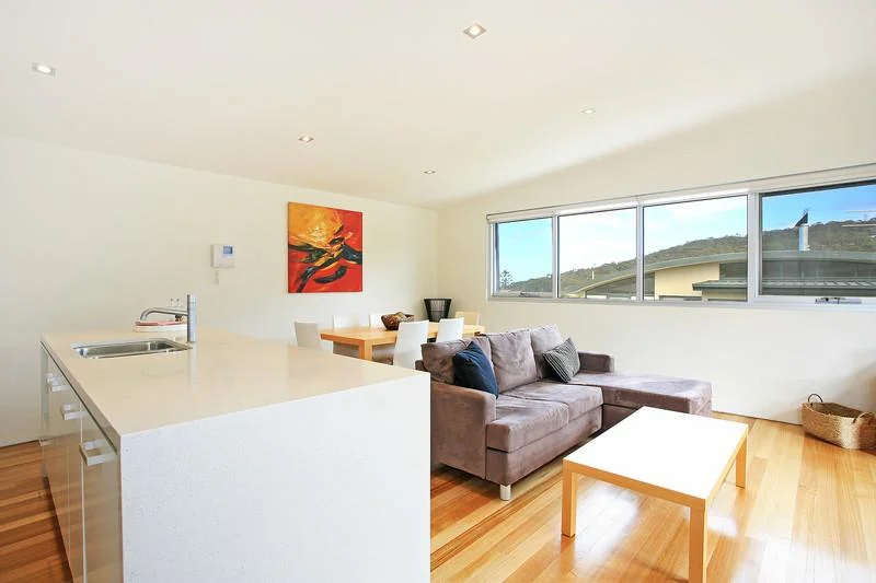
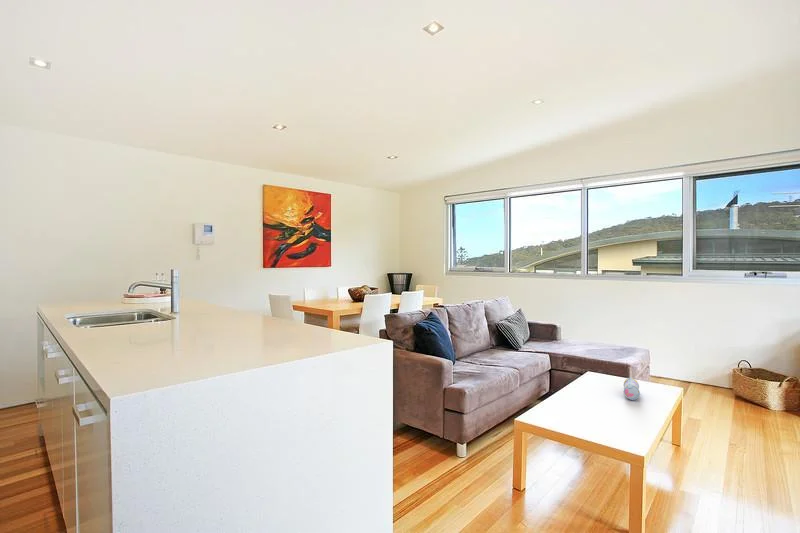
+ pencil case [623,377,641,401]
